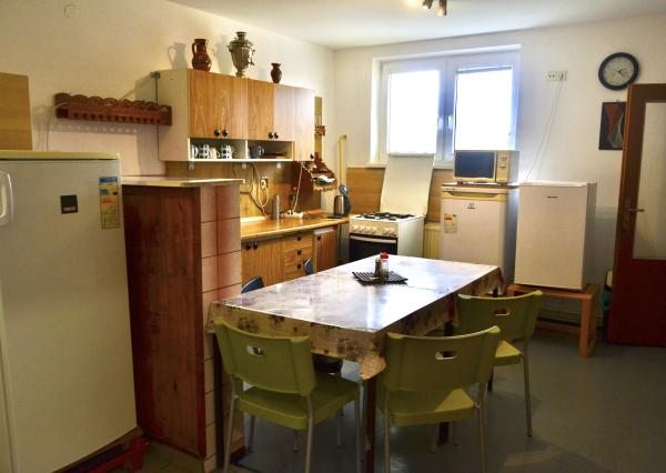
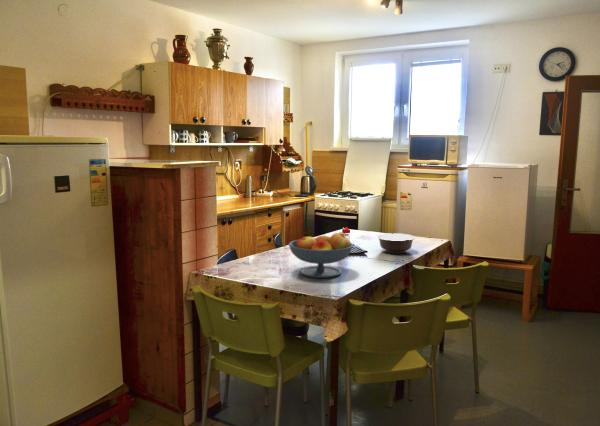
+ fruit bowl [288,232,354,279]
+ bowl [377,232,415,255]
